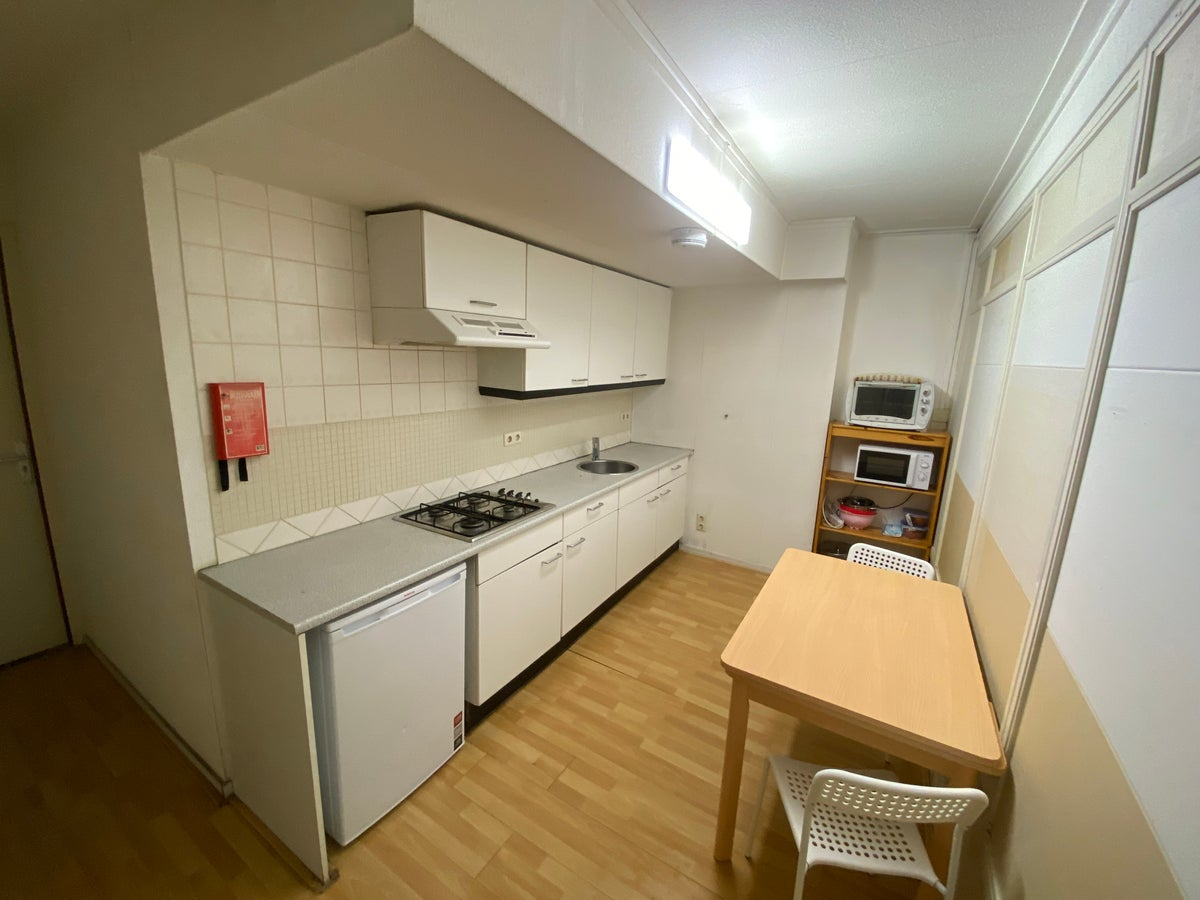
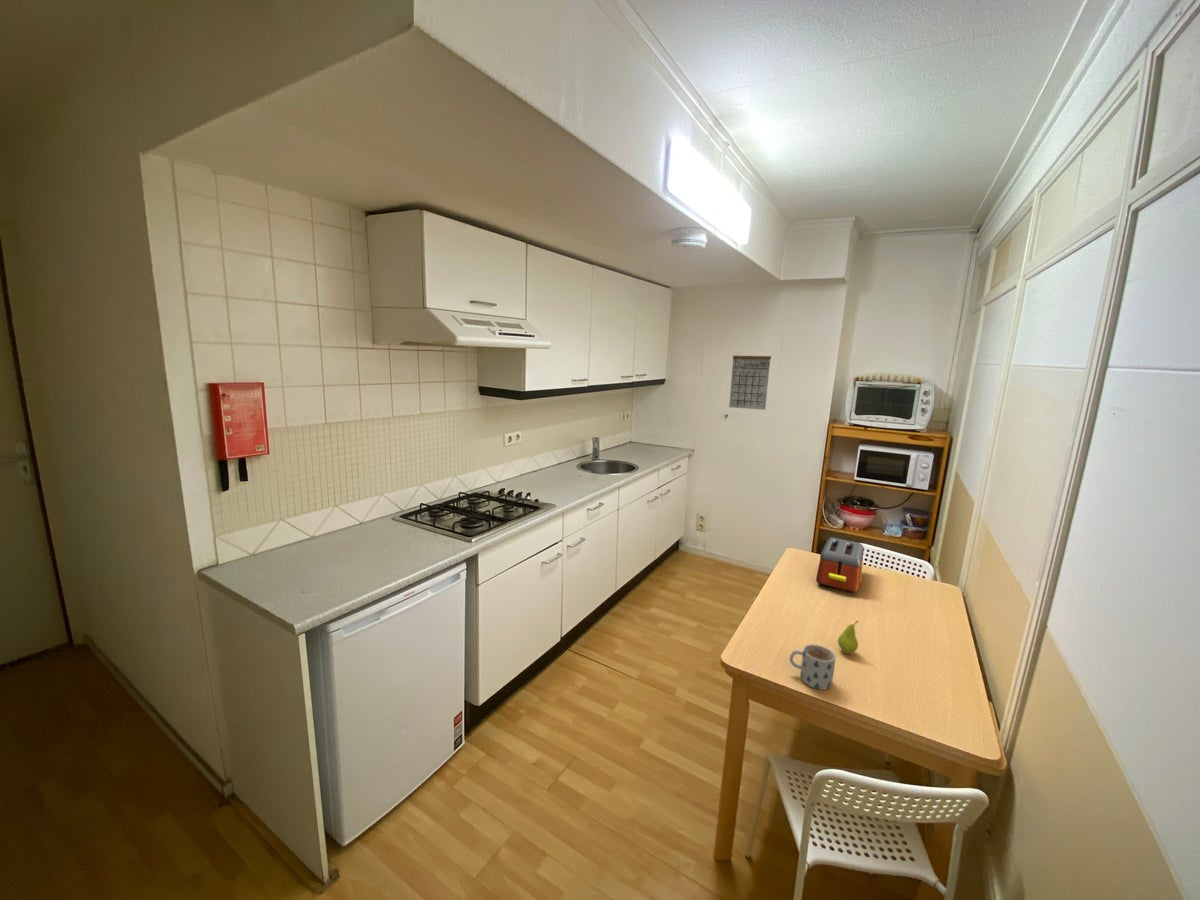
+ toaster [815,536,865,594]
+ mug [789,643,837,691]
+ calendar [728,345,772,411]
+ fruit [837,620,859,655]
